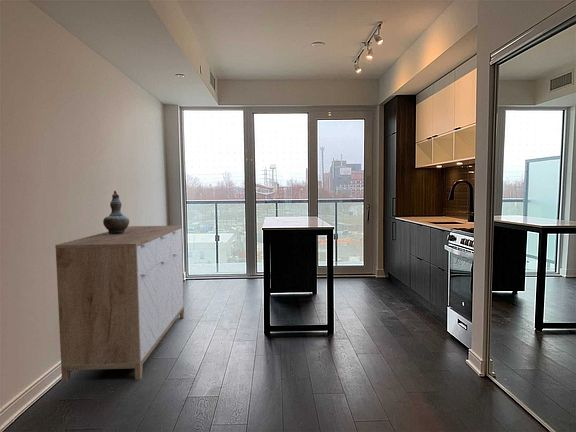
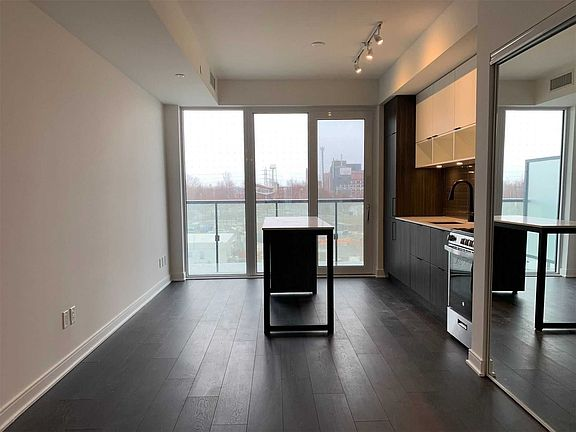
- sideboard [54,225,185,383]
- decorative vase [102,189,130,233]
